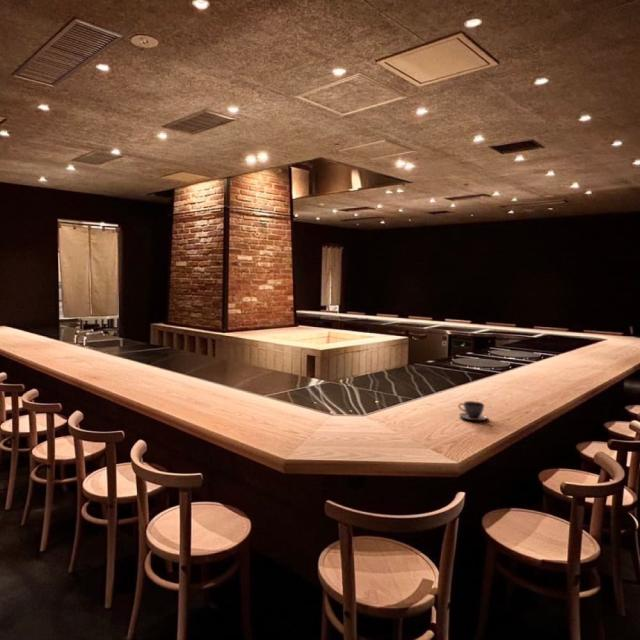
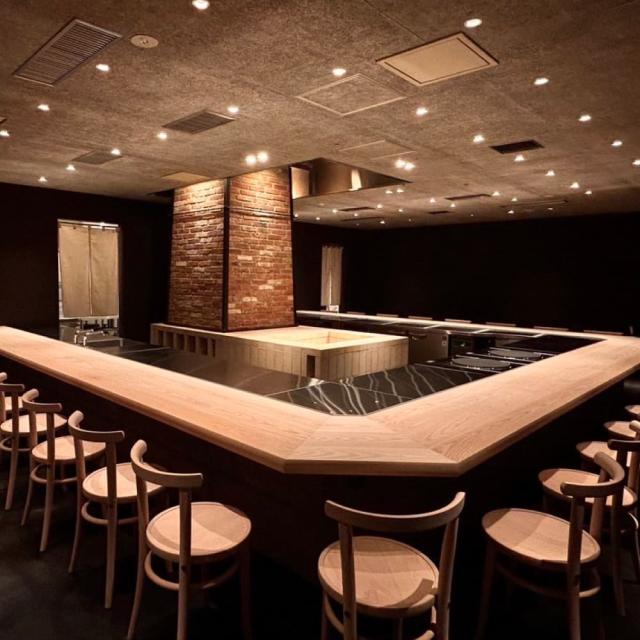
- teacup [458,400,489,421]
